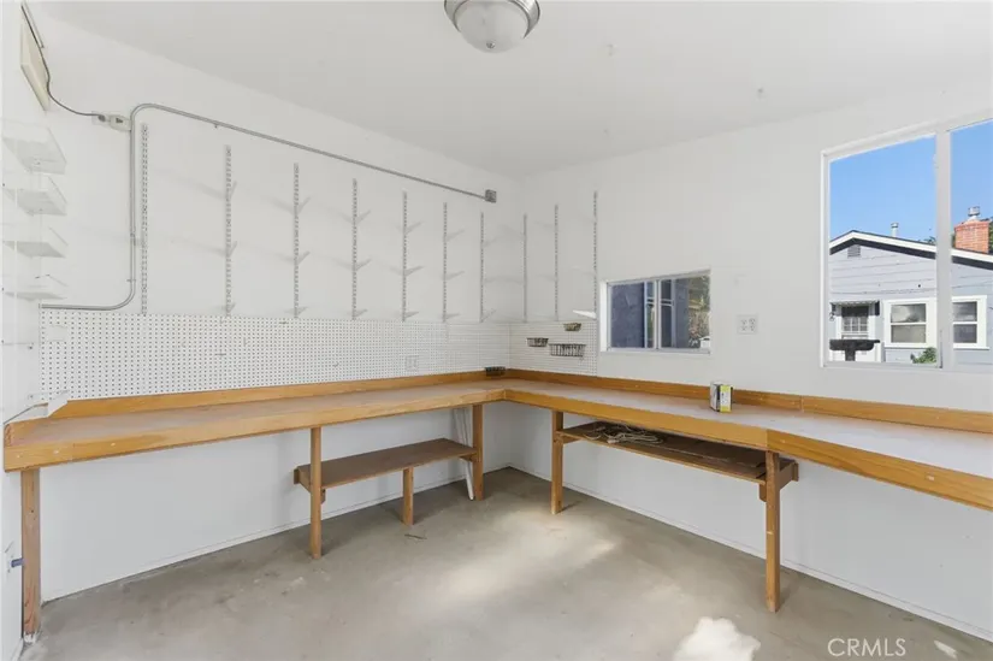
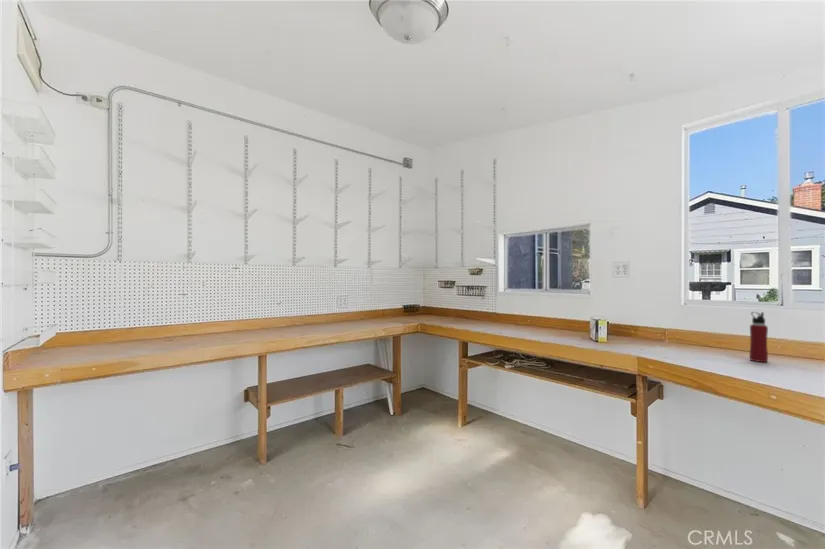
+ water bottle [749,311,769,363]
